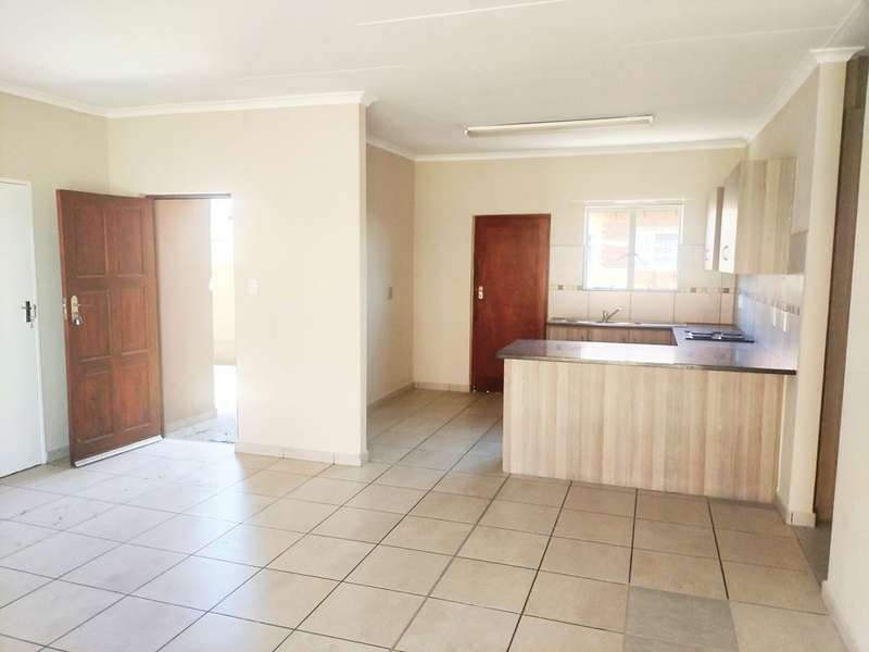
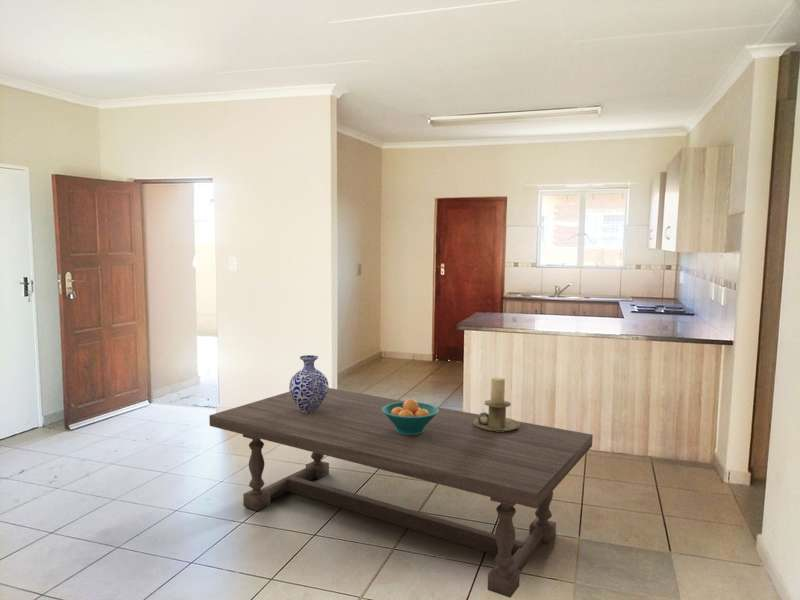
+ table [208,387,594,599]
+ fruit bowl [382,398,439,435]
+ candle holder [474,376,520,432]
+ vase [288,354,329,413]
